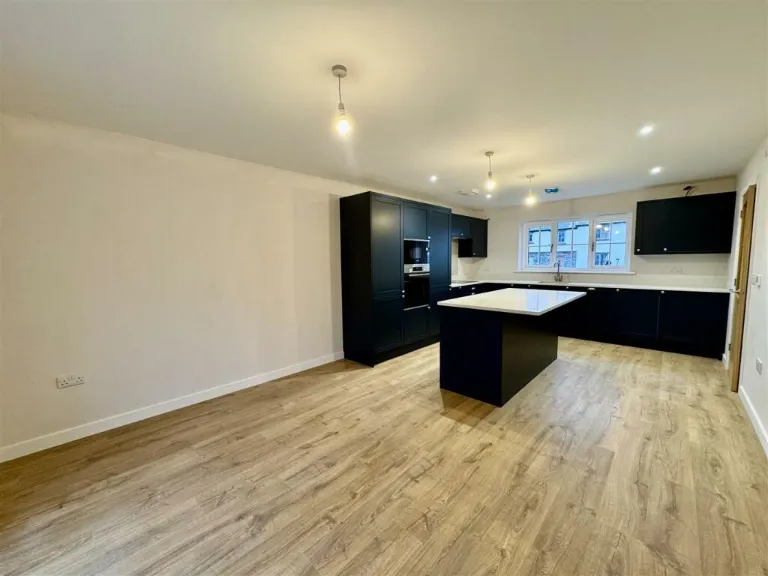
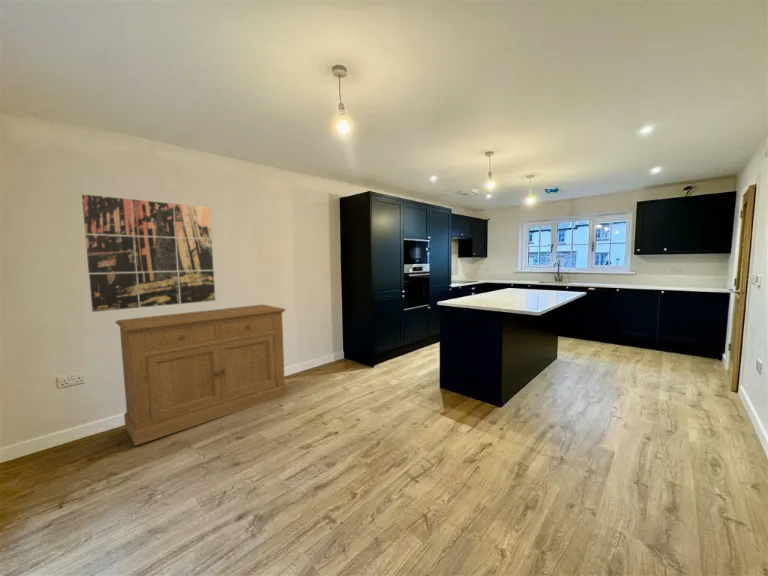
+ wall art [81,193,216,313]
+ sideboard [114,304,288,447]
